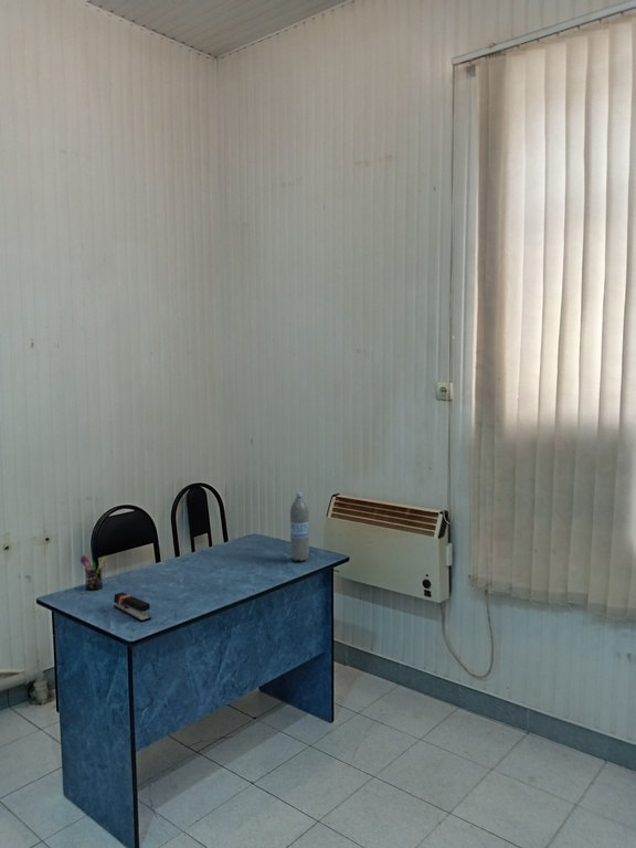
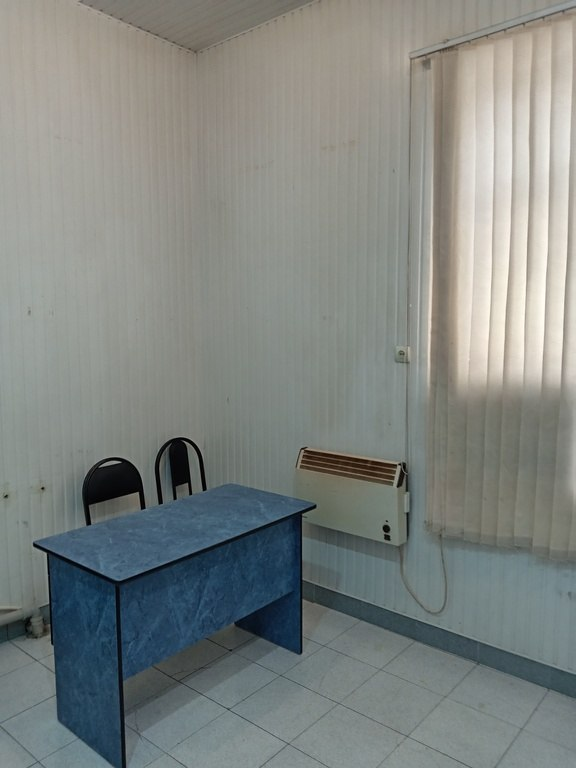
- water bottle [289,491,310,562]
- pen holder [78,553,107,592]
- stapler [113,592,152,623]
